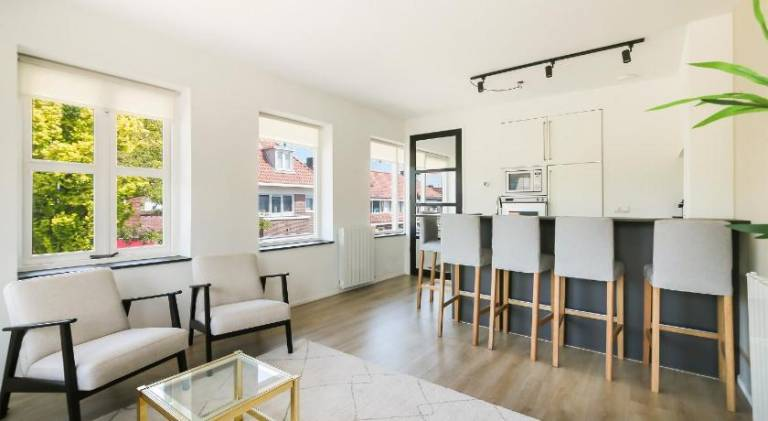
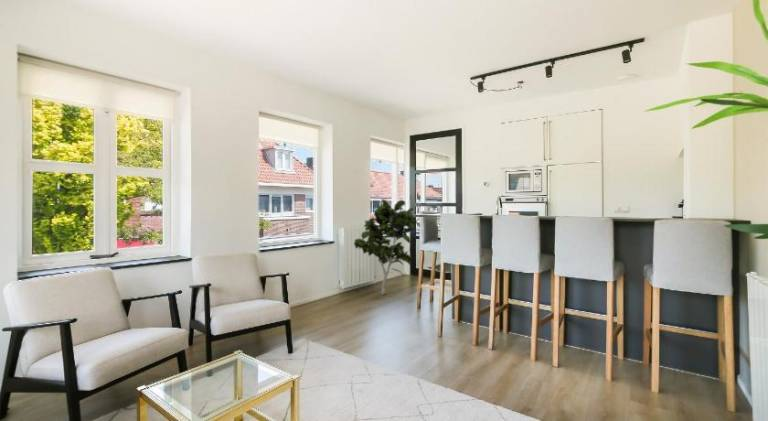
+ indoor plant [353,198,418,296]
